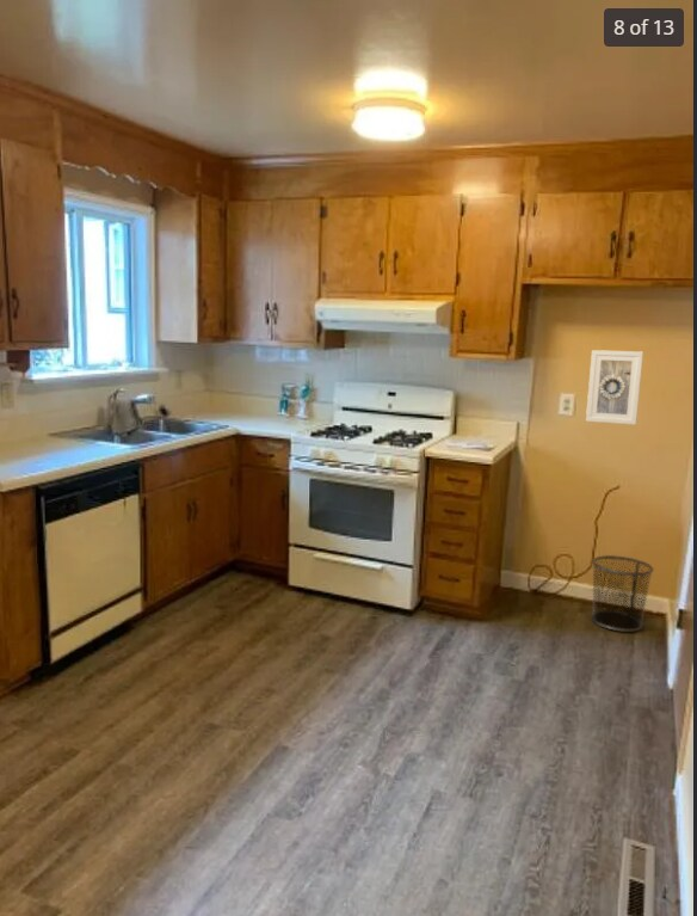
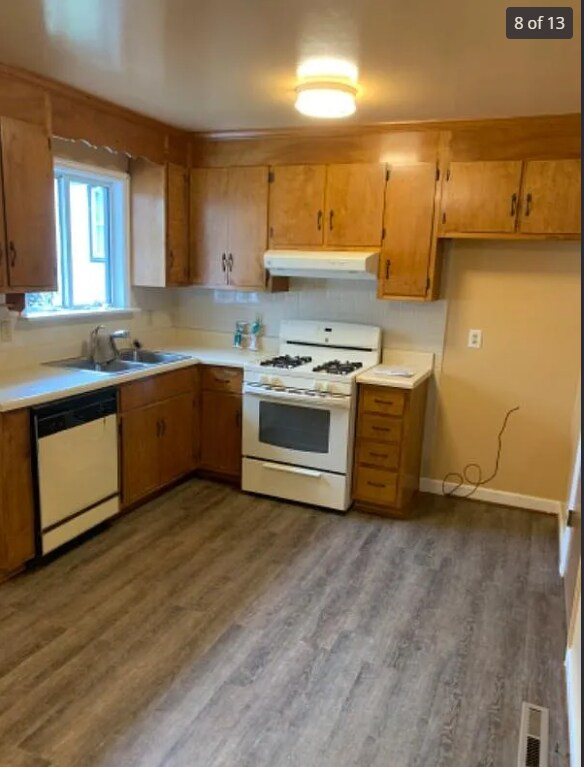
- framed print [585,349,644,426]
- trash can [591,554,655,633]
